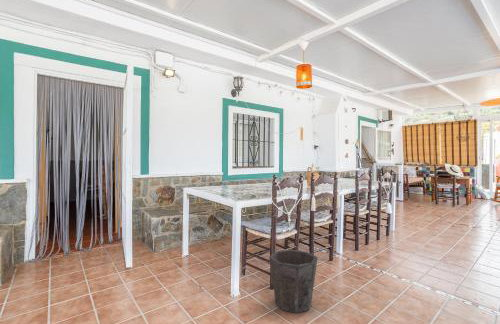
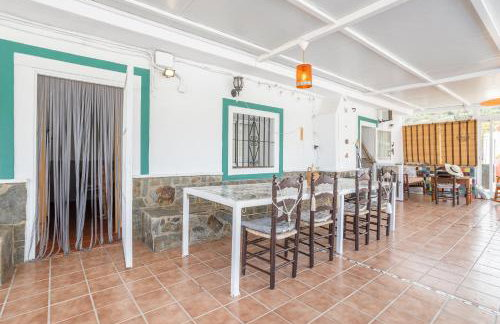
- waste bin [268,249,319,314]
